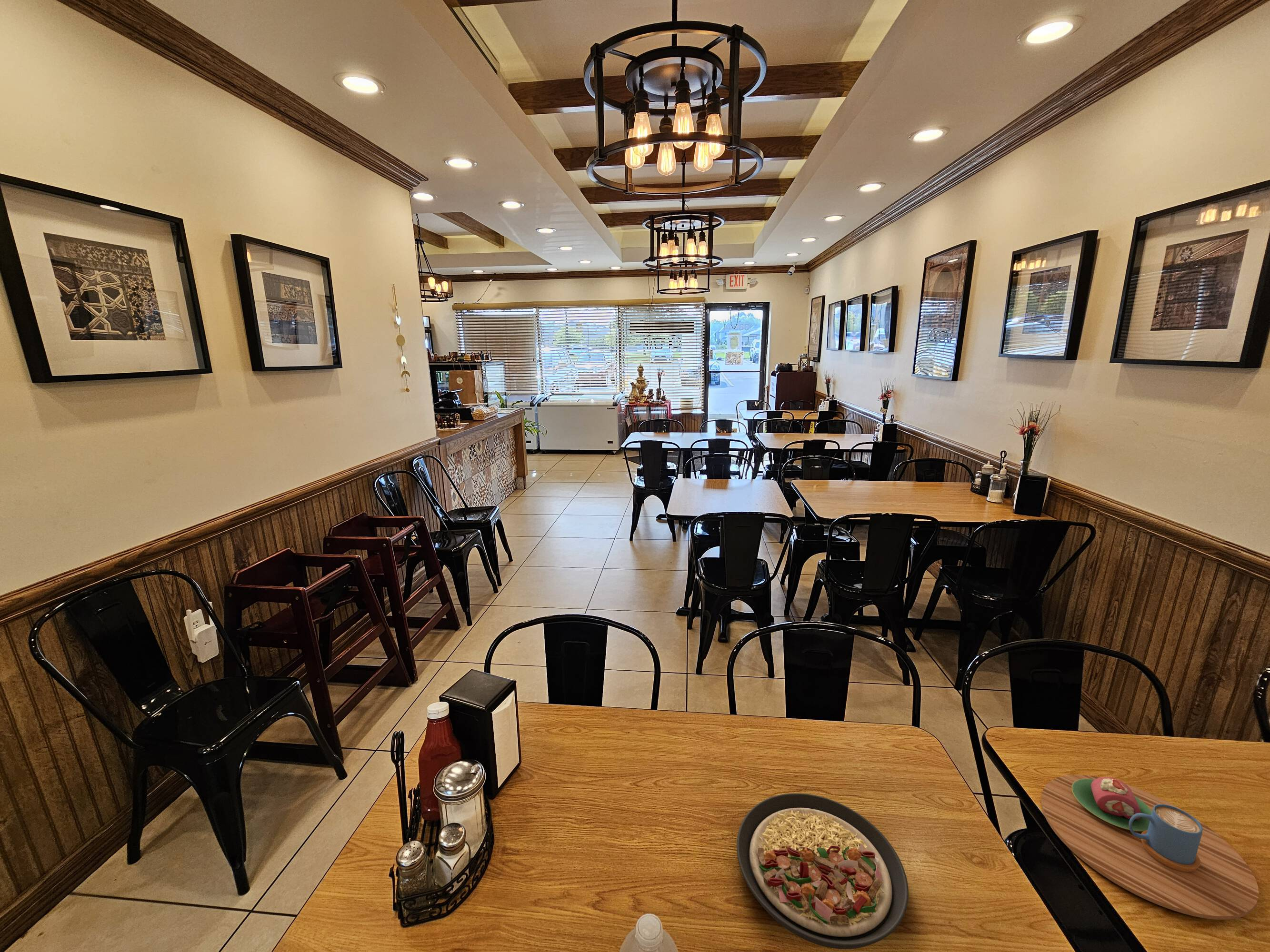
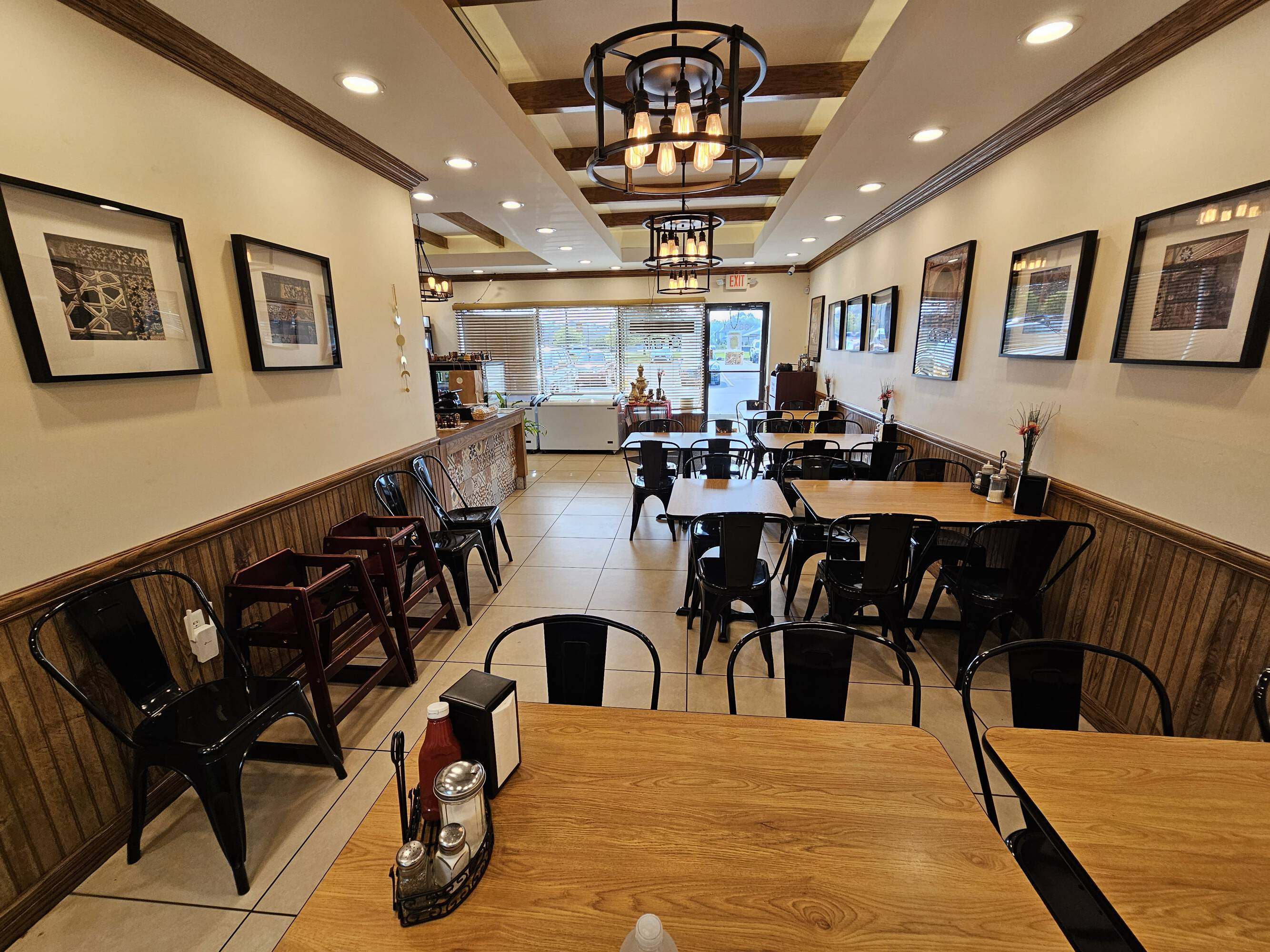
- mug [1040,774,1260,920]
- plate [736,793,909,950]
